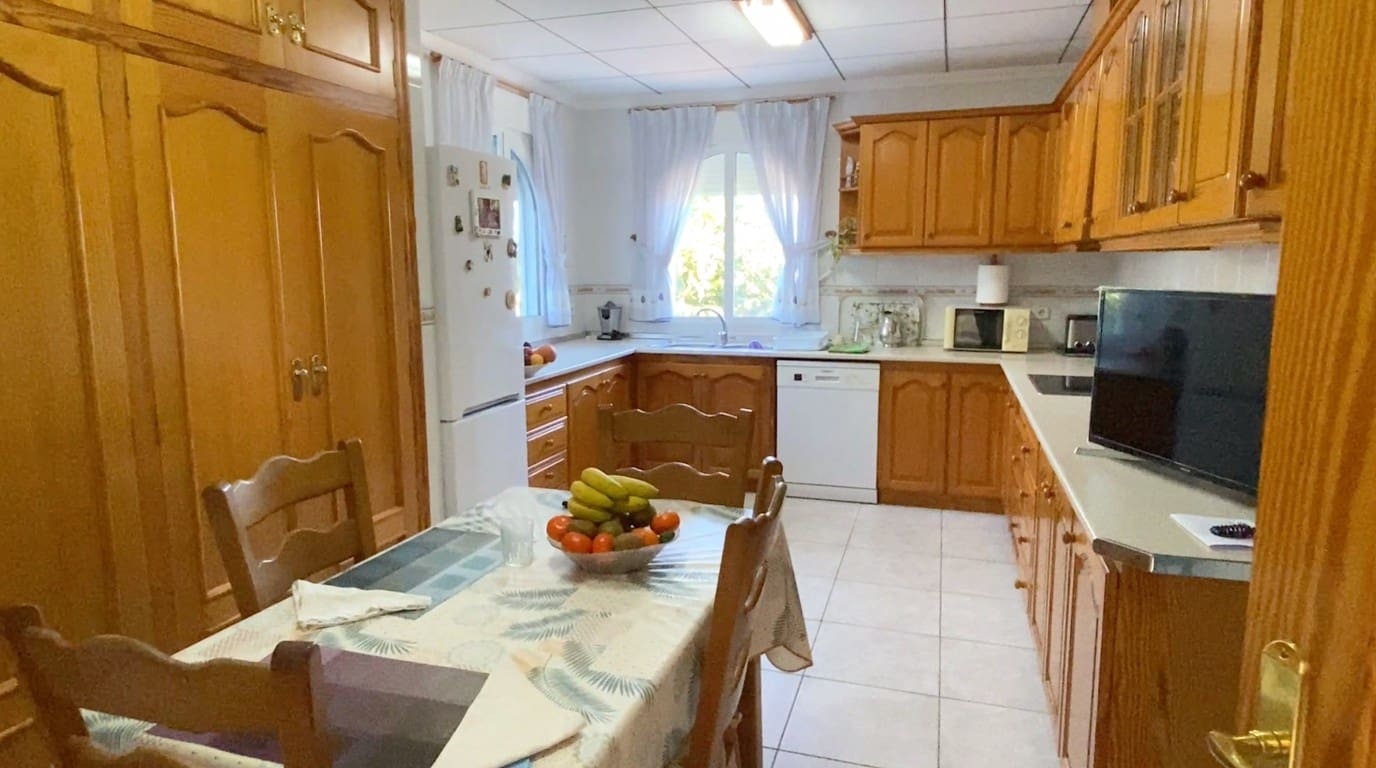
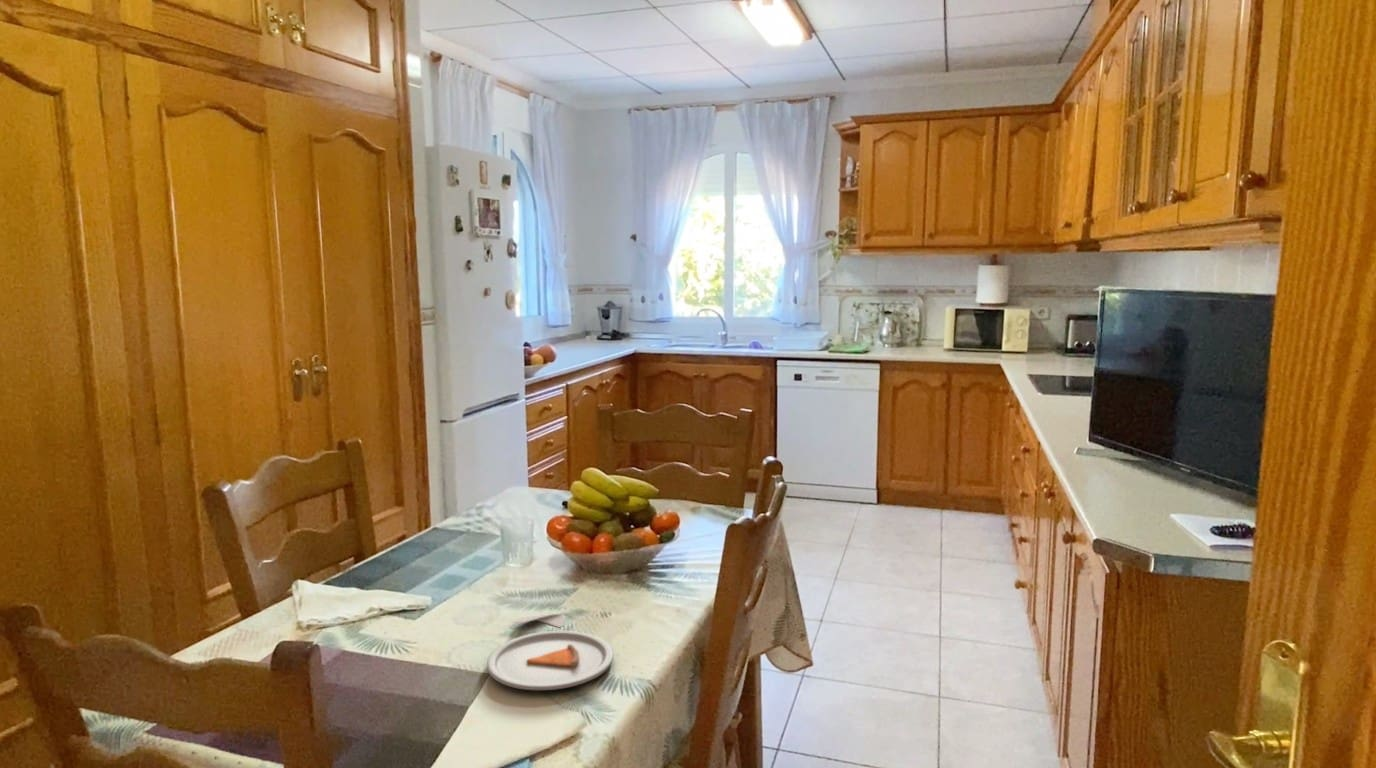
+ dinner plate [486,613,614,691]
